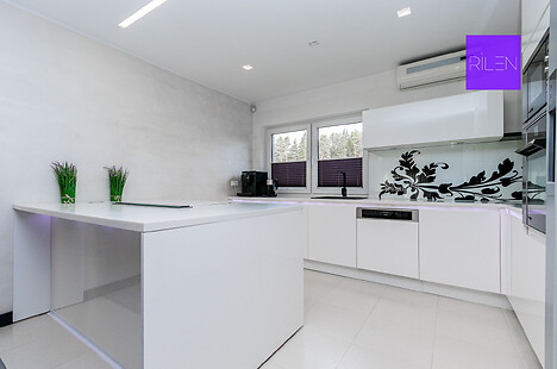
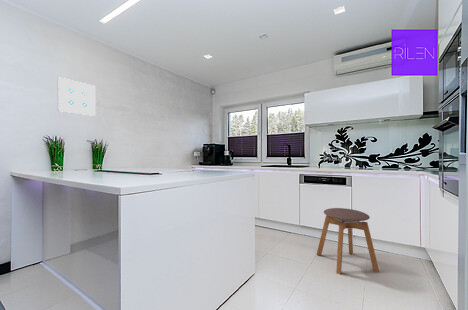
+ wall art [57,76,97,117]
+ stool [316,207,380,275]
